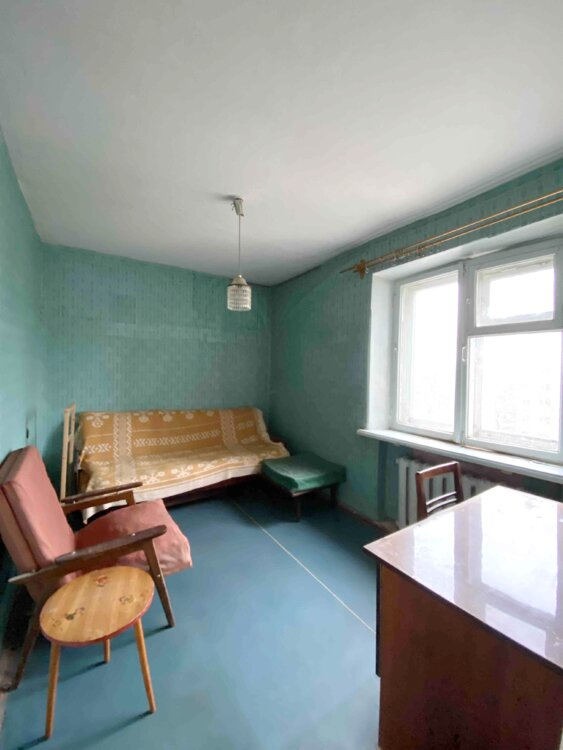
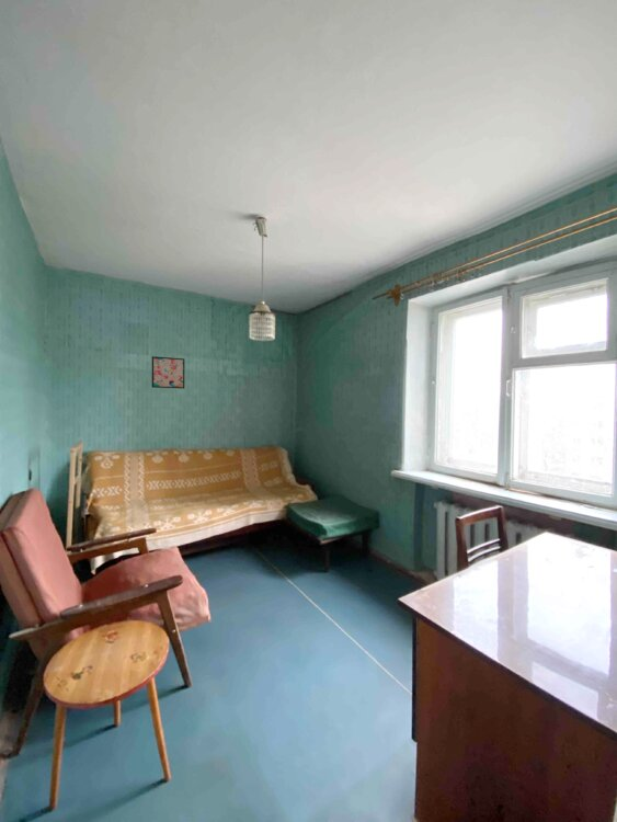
+ wall art [151,355,185,389]
